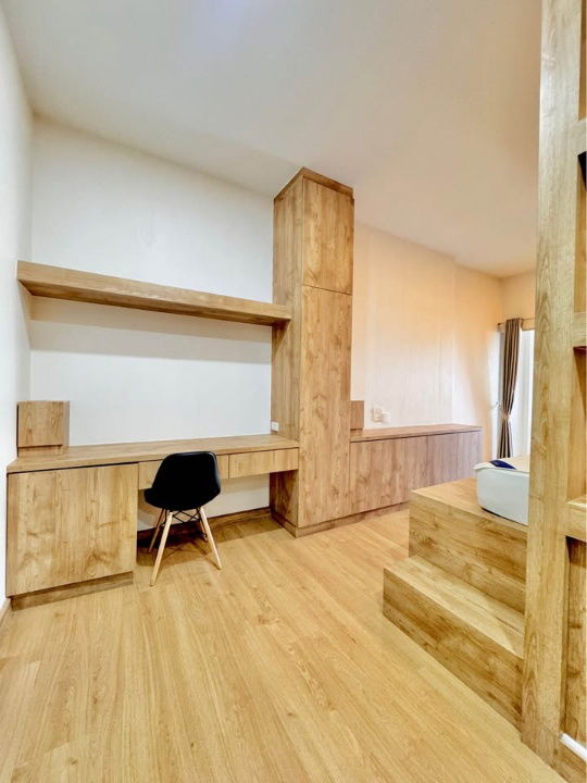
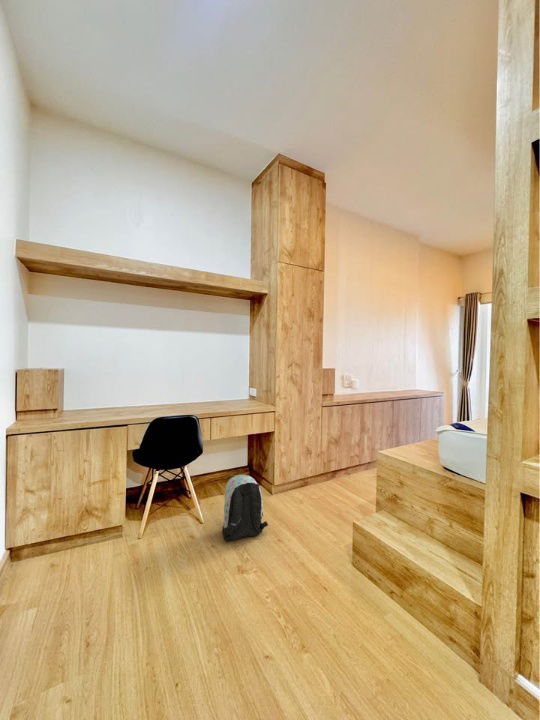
+ backpack [221,474,269,543]
